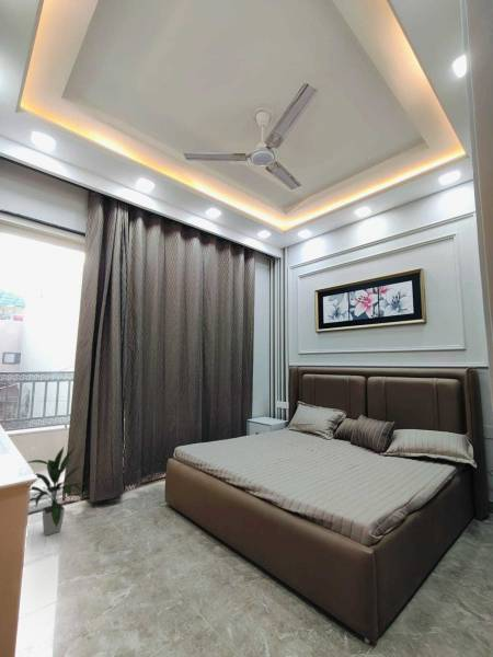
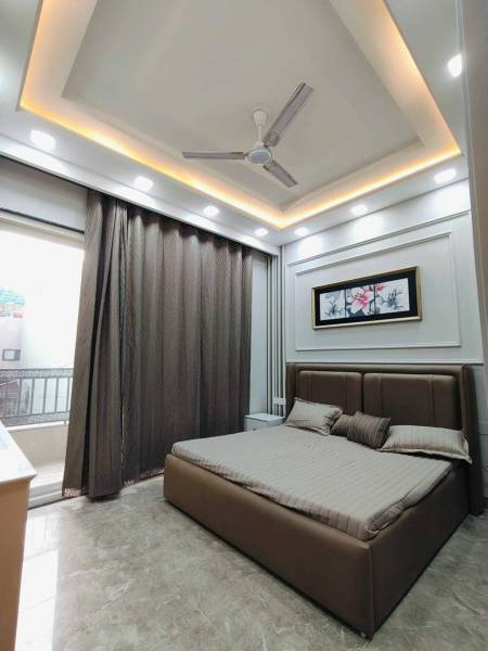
- indoor plant [26,445,87,537]
